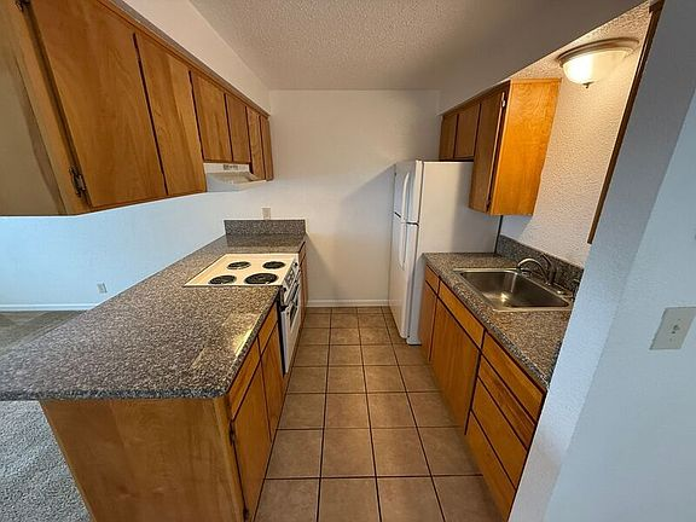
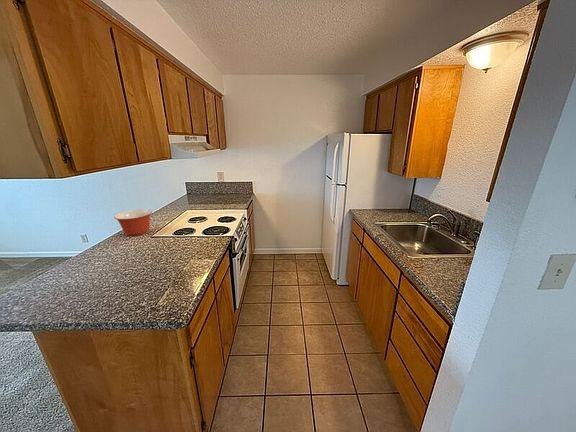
+ mixing bowl [113,208,153,237]
